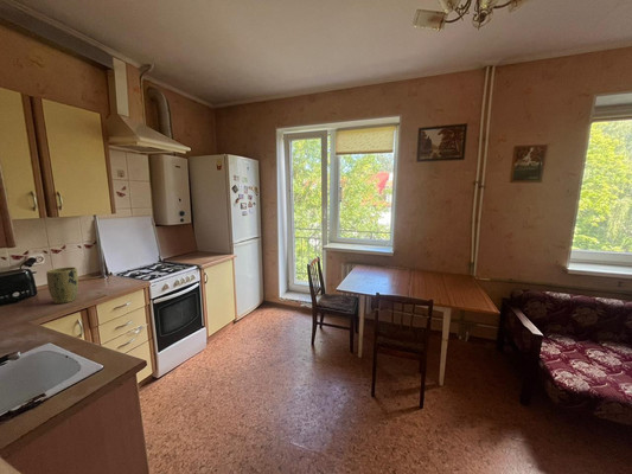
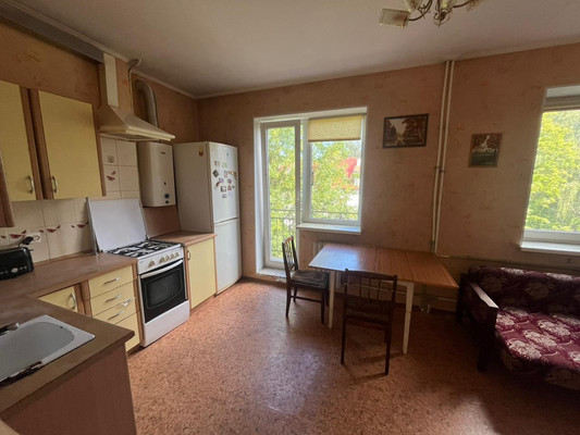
- plant pot [45,267,79,305]
